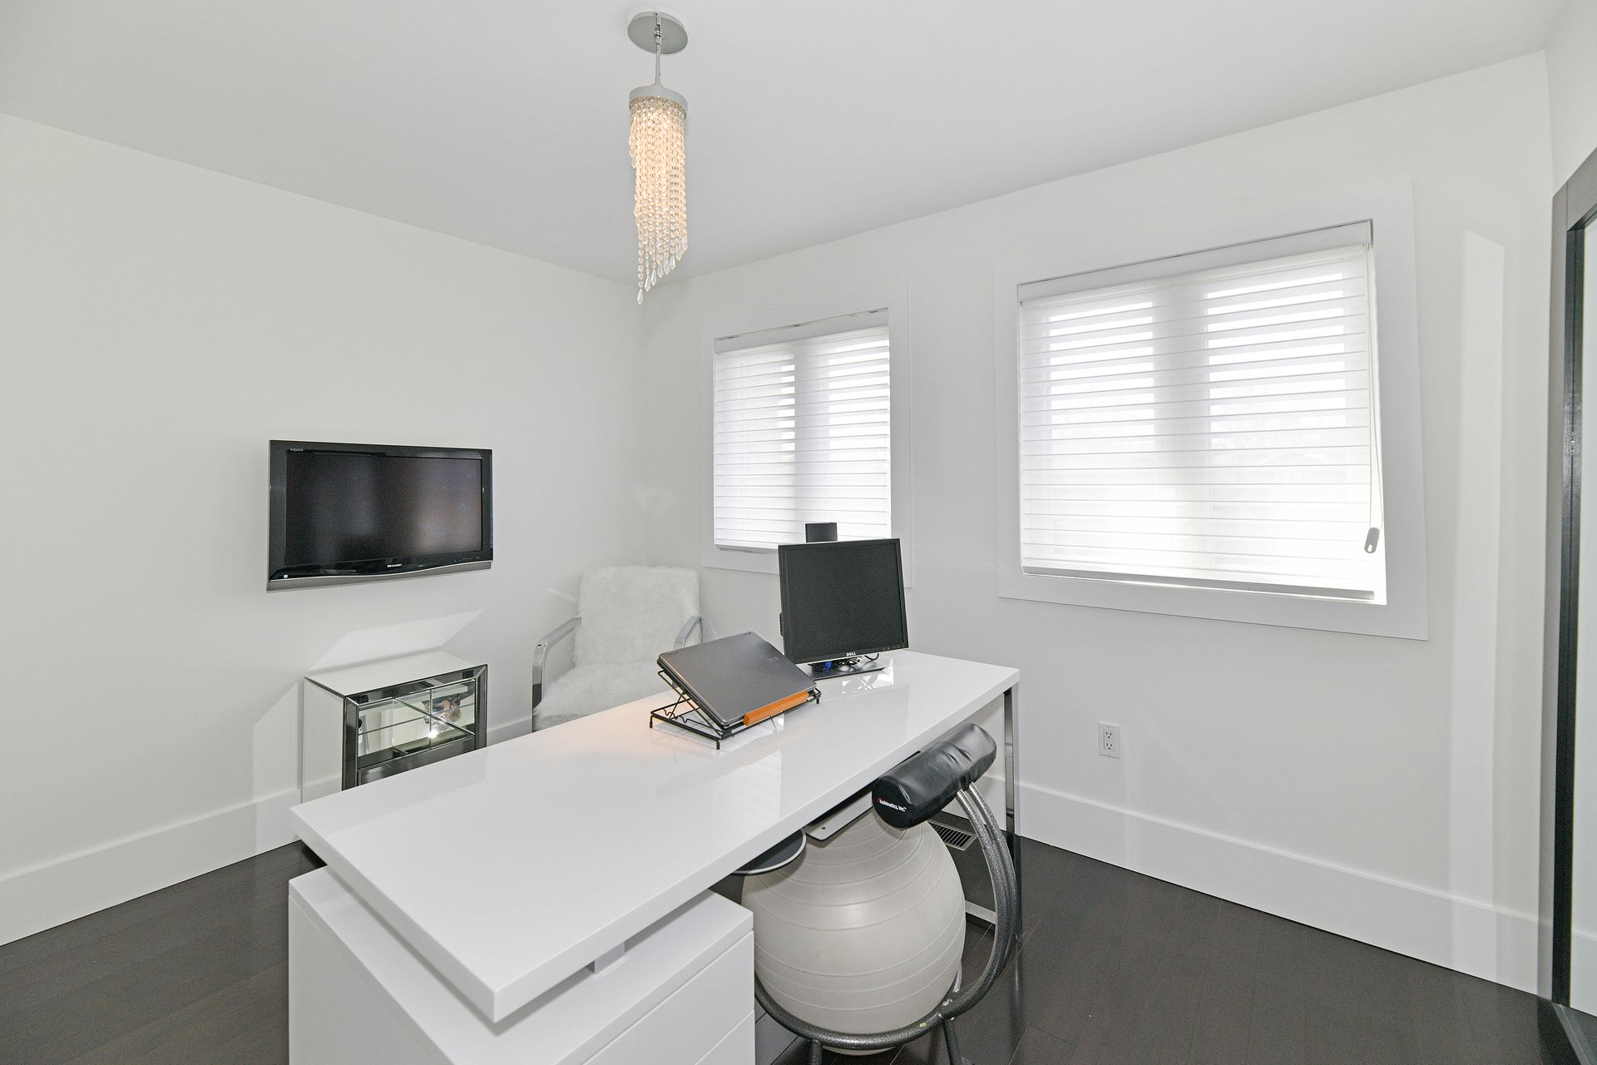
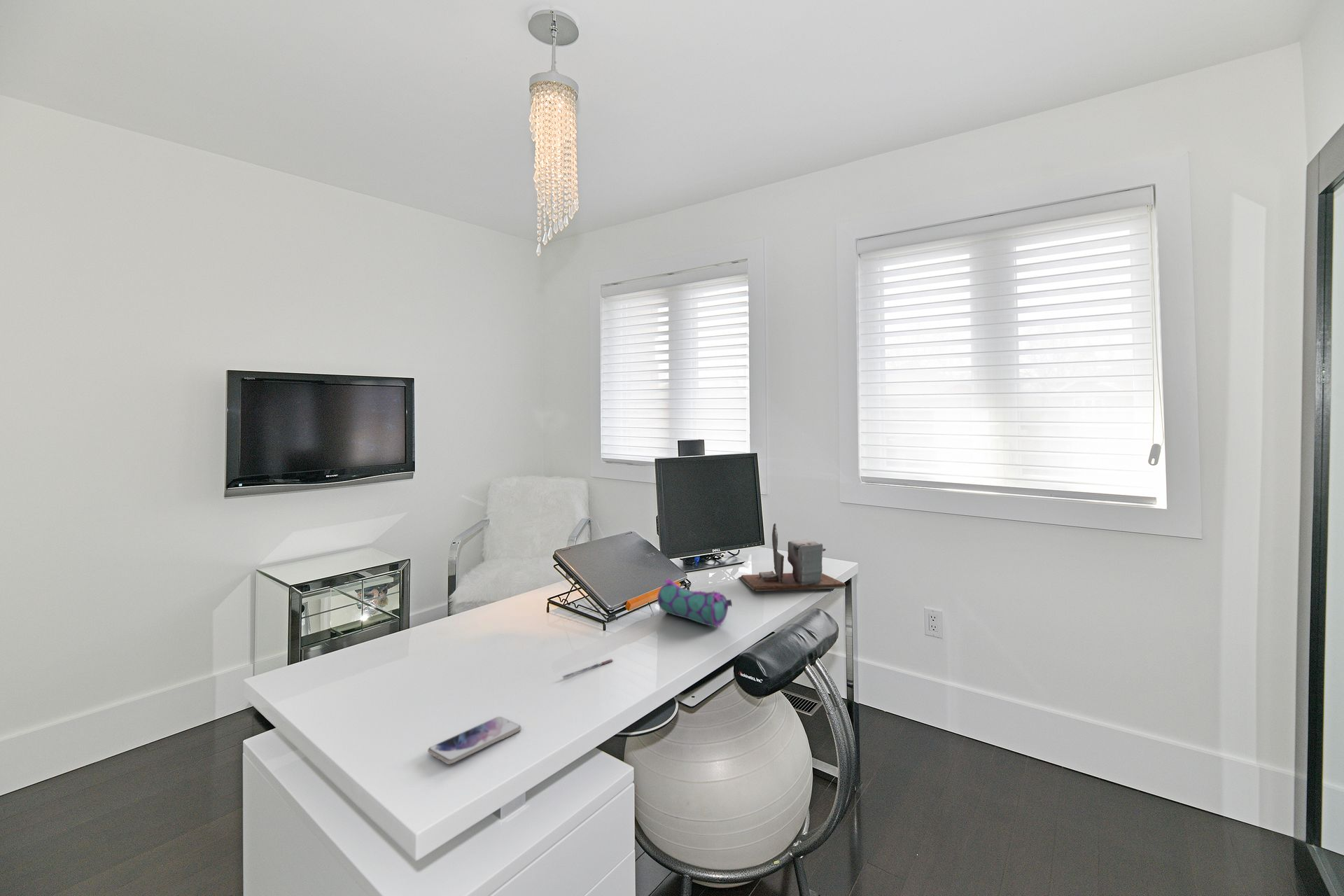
+ smartphone [427,716,522,765]
+ pen [562,659,613,679]
+ pencil case [657,578,733,628]
+ desk organizer [738,523,846,591]
